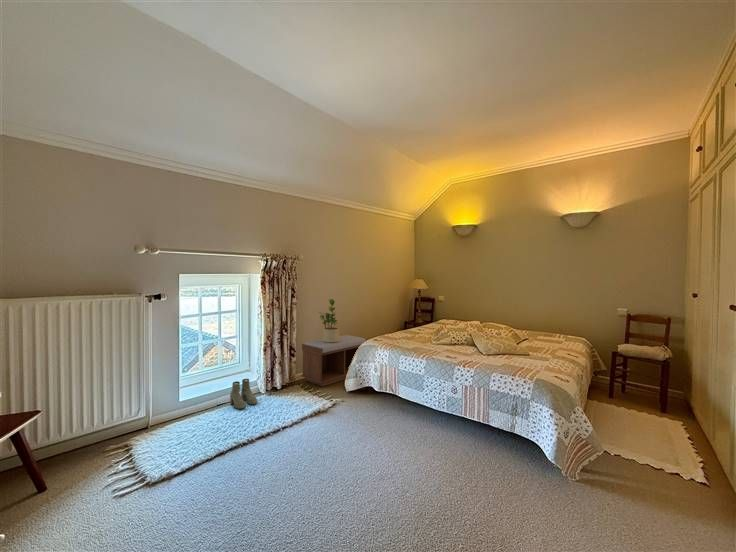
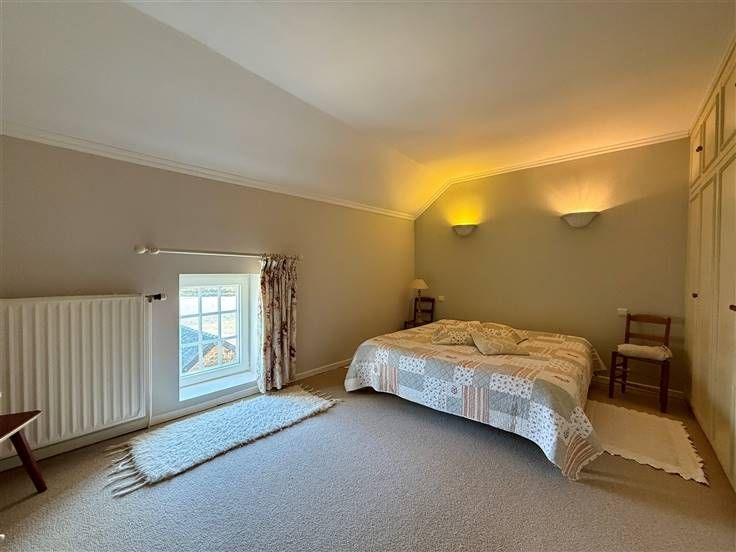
- boots [229,378,258,410]
- bench [301,334,367,387]
- potted plant [318,298,340,342]
